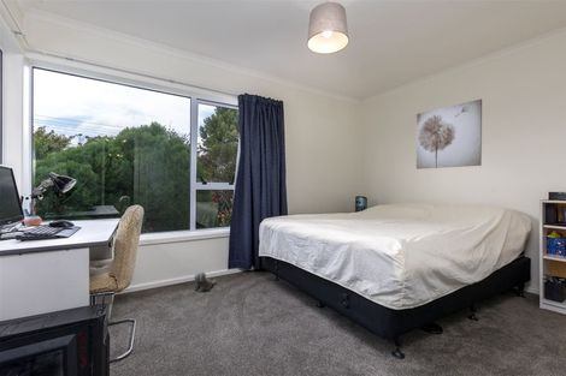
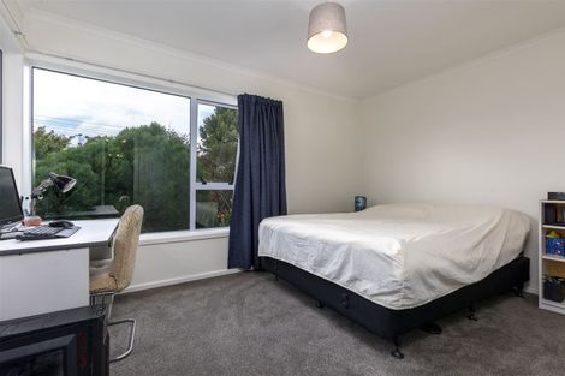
- plush toy [193,270,218,293]
- wall art [415,99,483,171]
